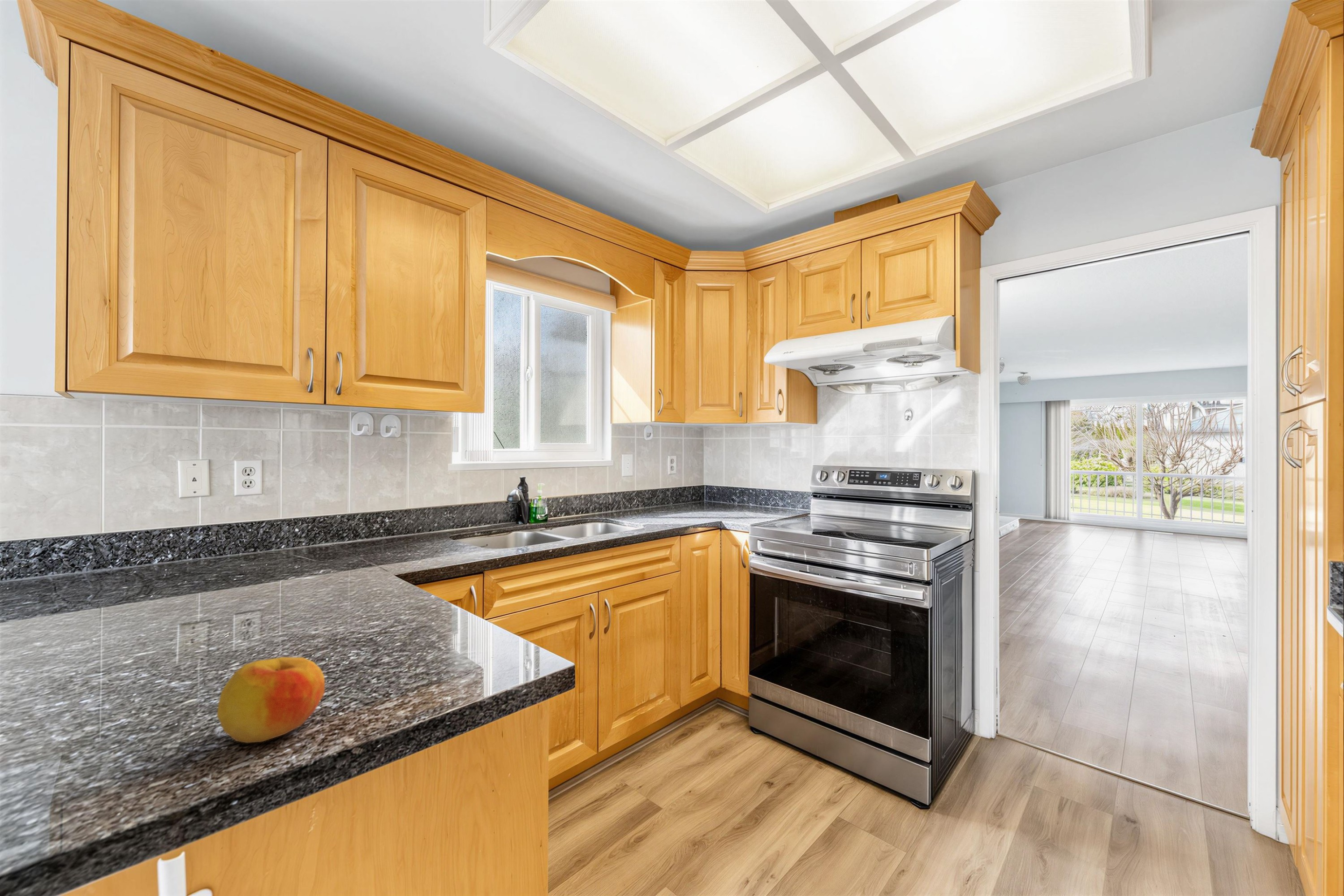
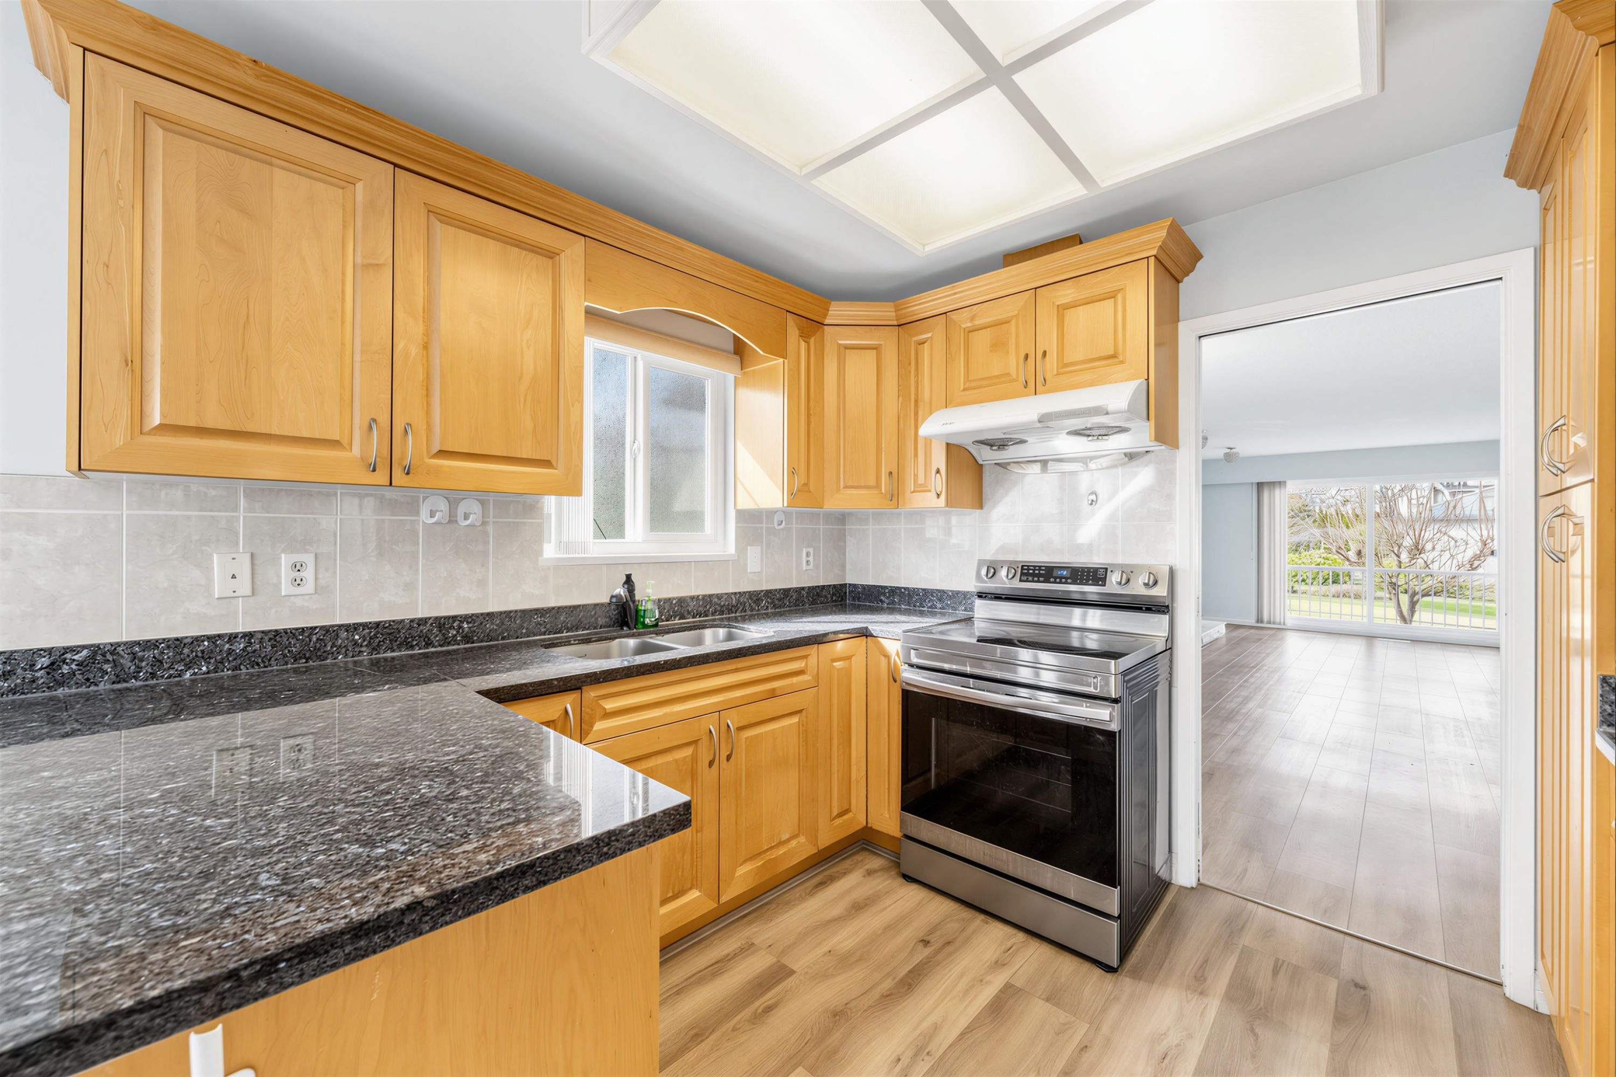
- apple [217,657,325,743]
